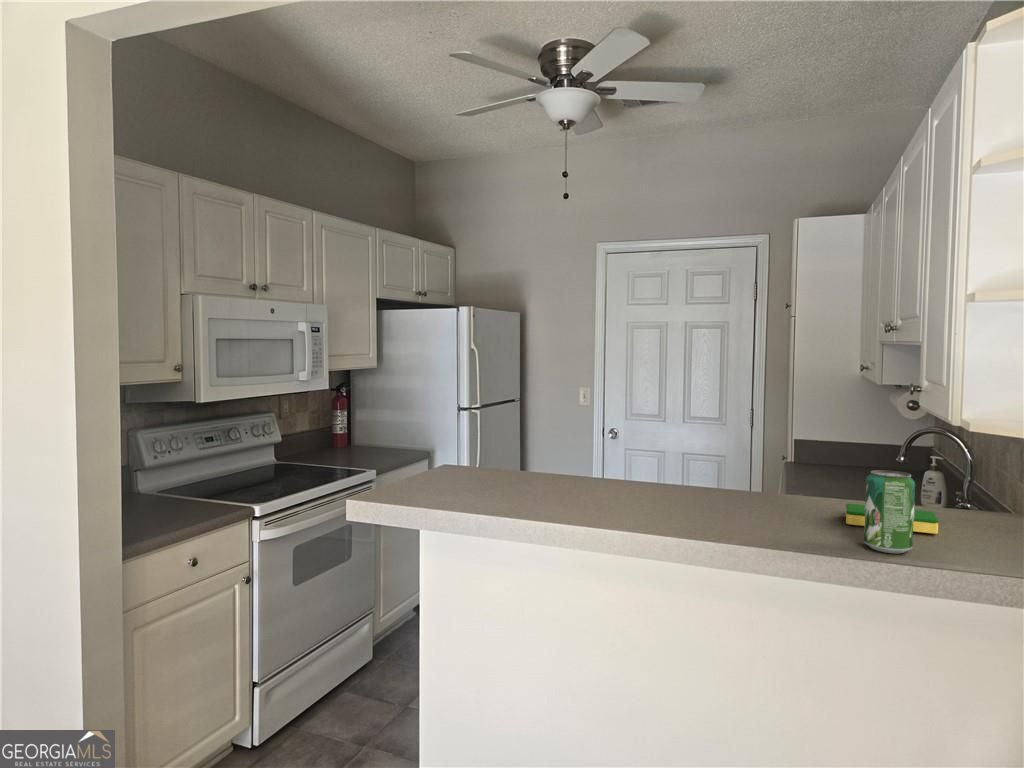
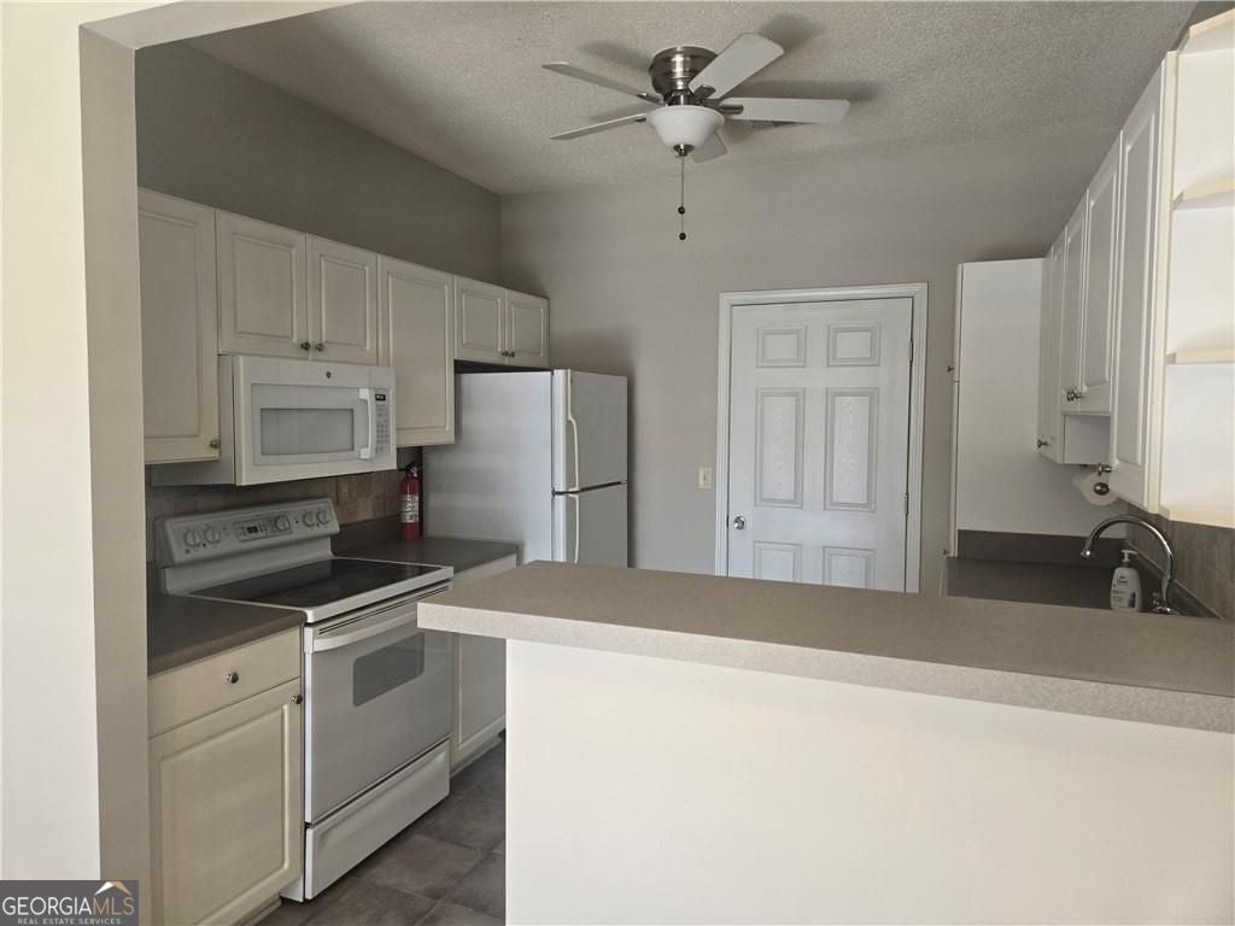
- beverage can [863,469,916,554]
- dish sponge [845,502,939,535]
